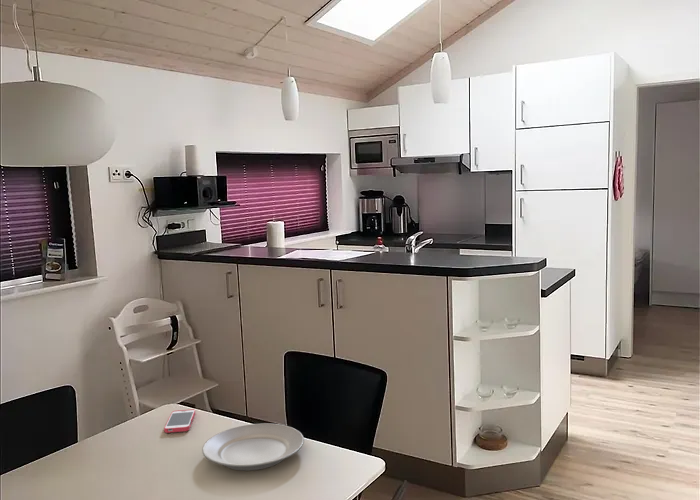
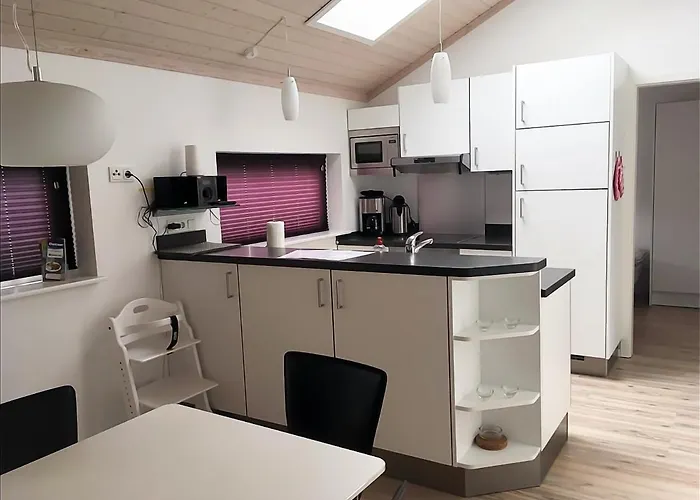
- smartphone [163,408,196,434]
- plate [201,422,305,472]
